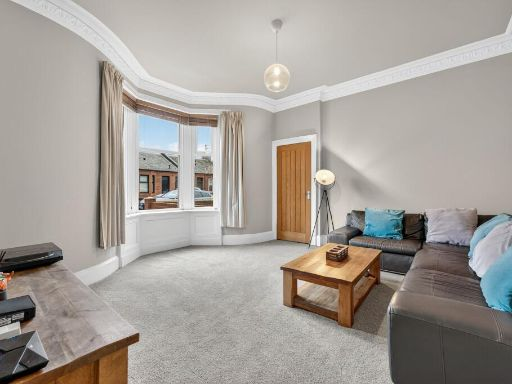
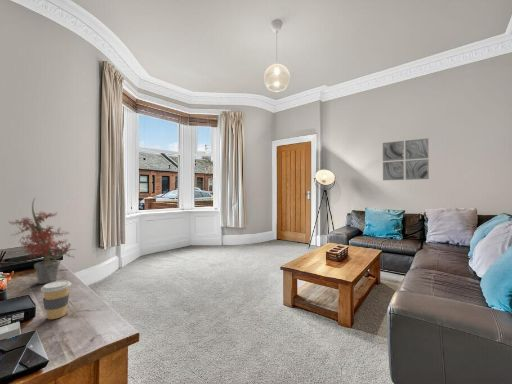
+ coffee cup [40,280,72,320]
+ wall art [382,137,430,181]
+ potted plant [8,197,77,285]
